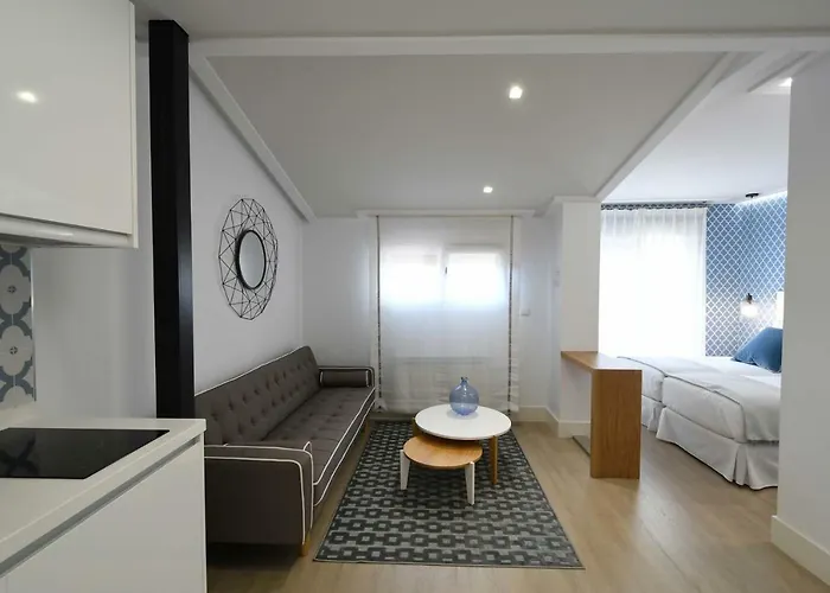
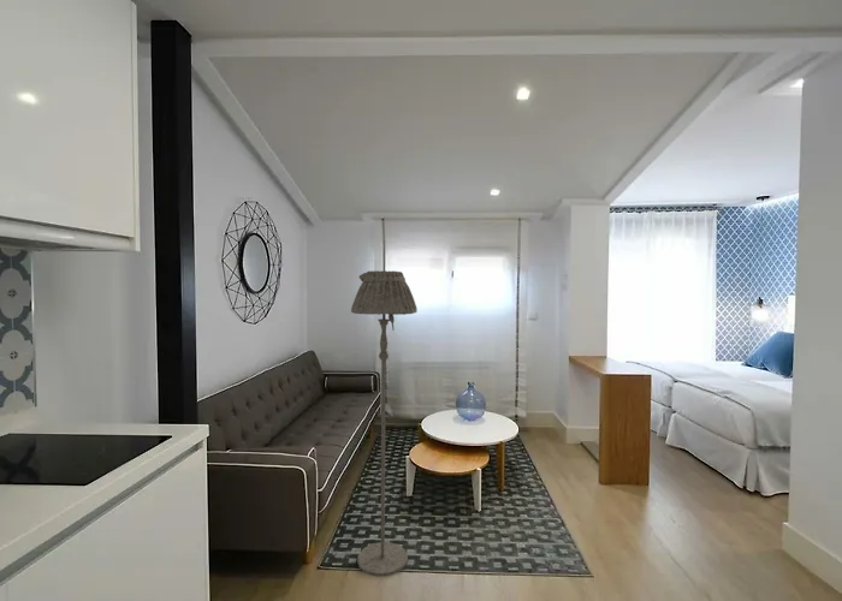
+ floor lamp [350,269,419,577]
